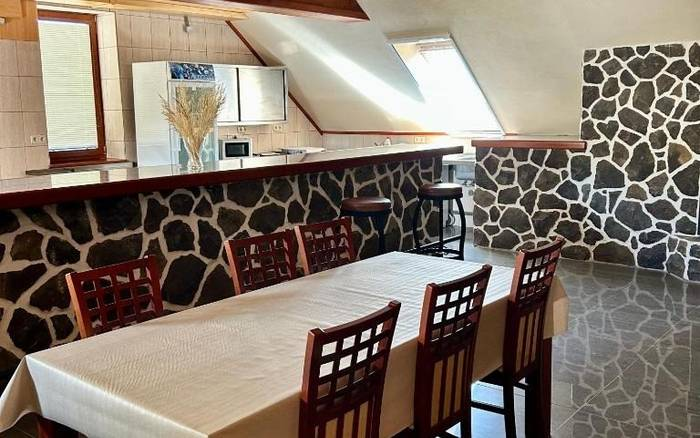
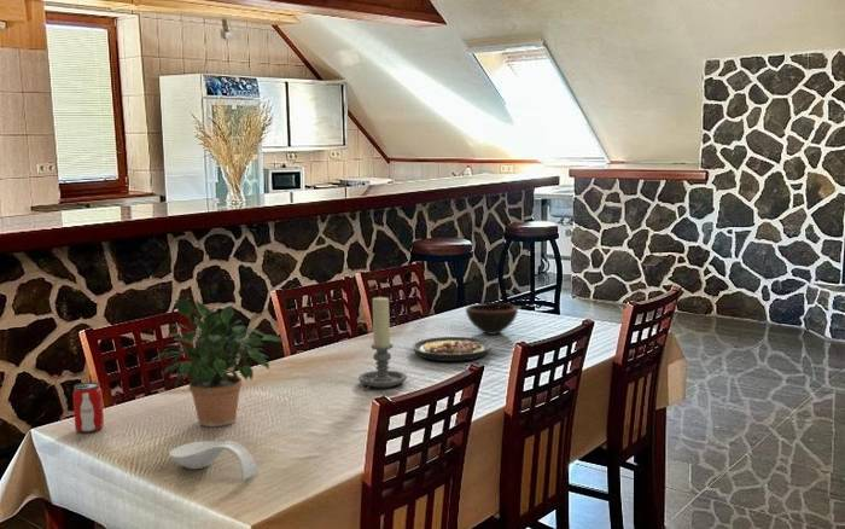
+ spoon rest [168,440,258,482]
+ beverage can [71,380,105,434]
+ candle holder [357,295,408,391]
+ bowl [465,302,519,336]
+ plate [412,336,493,362]
+ potted plant [152,298,286,428]
